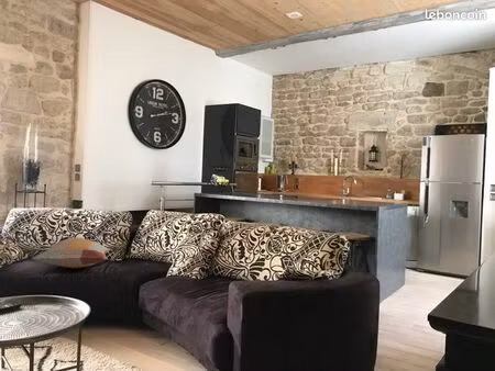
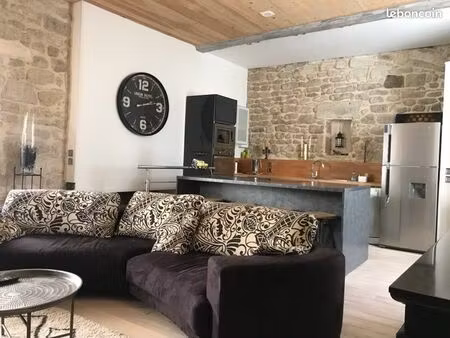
- decorative pillow [30,237,118,269]
